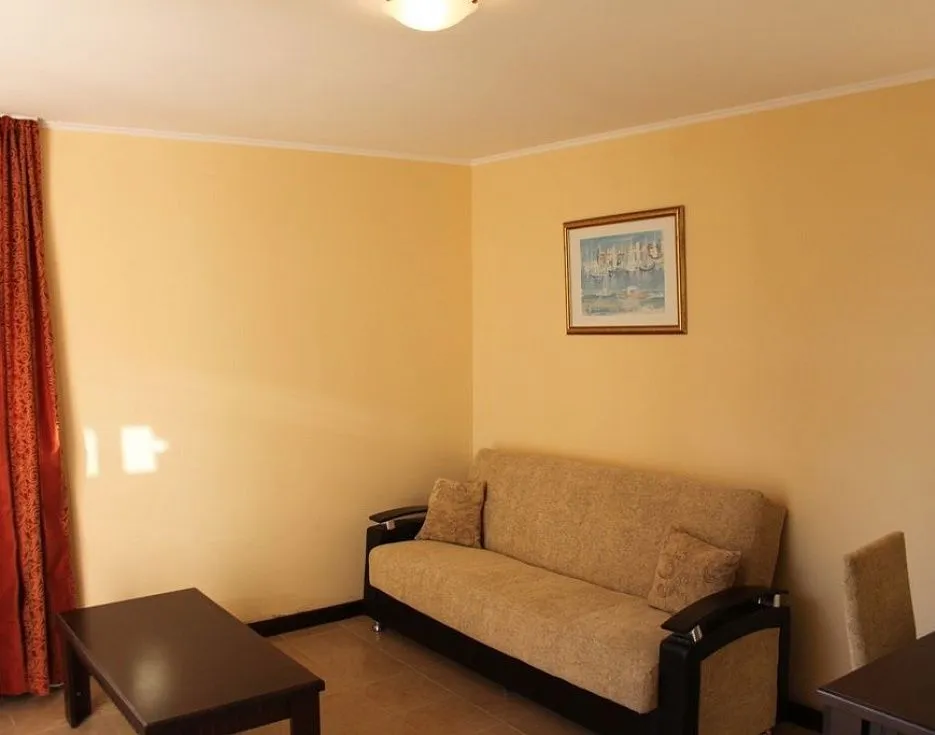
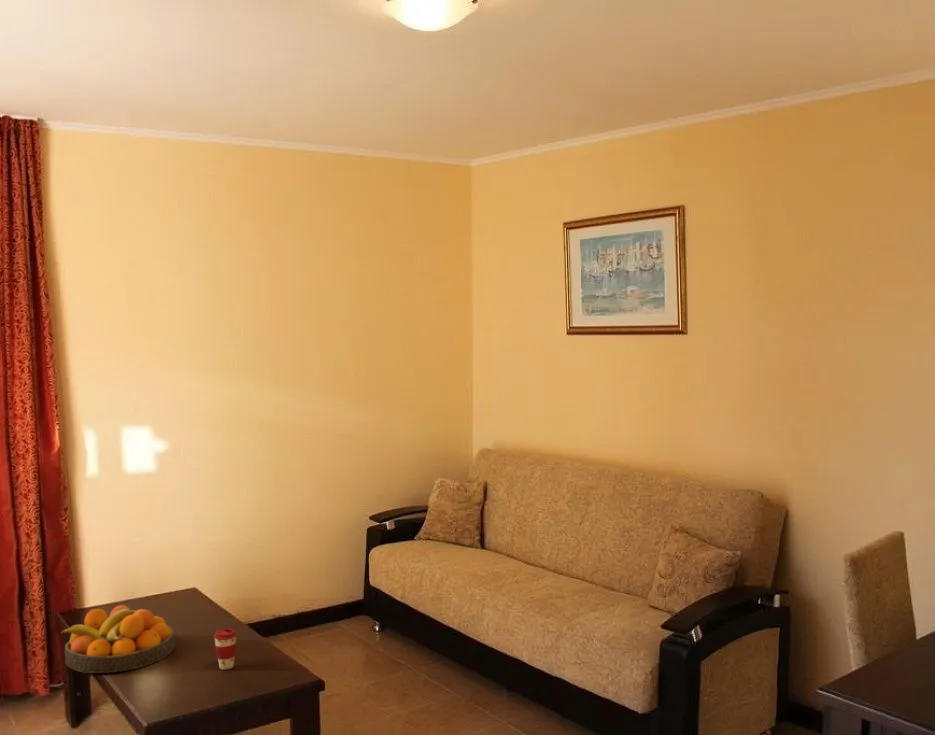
+ coffee cup [213,627,238,671]
+ fruit bowl [60,604,176,674]
